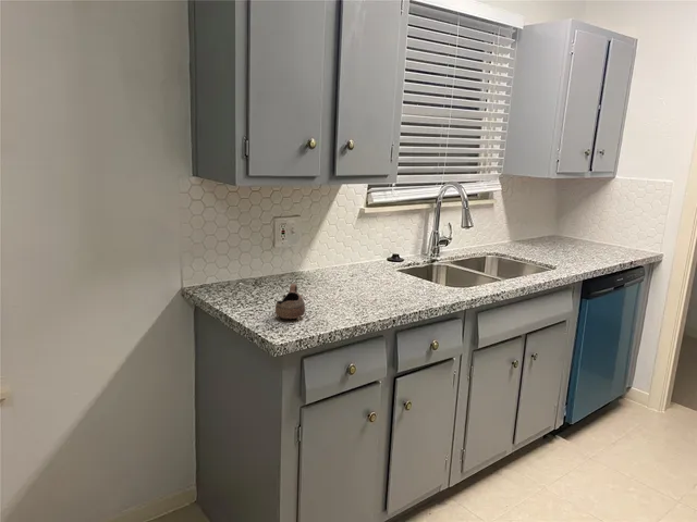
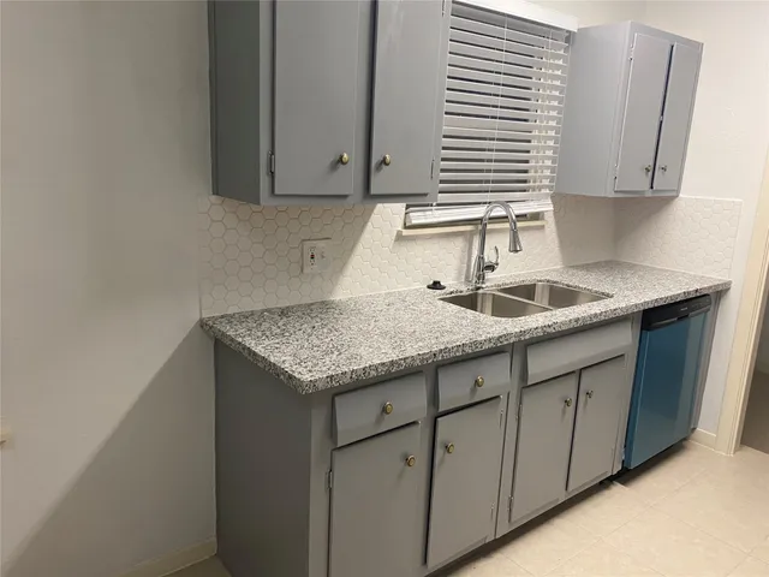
- cup [274,283,306,320]
